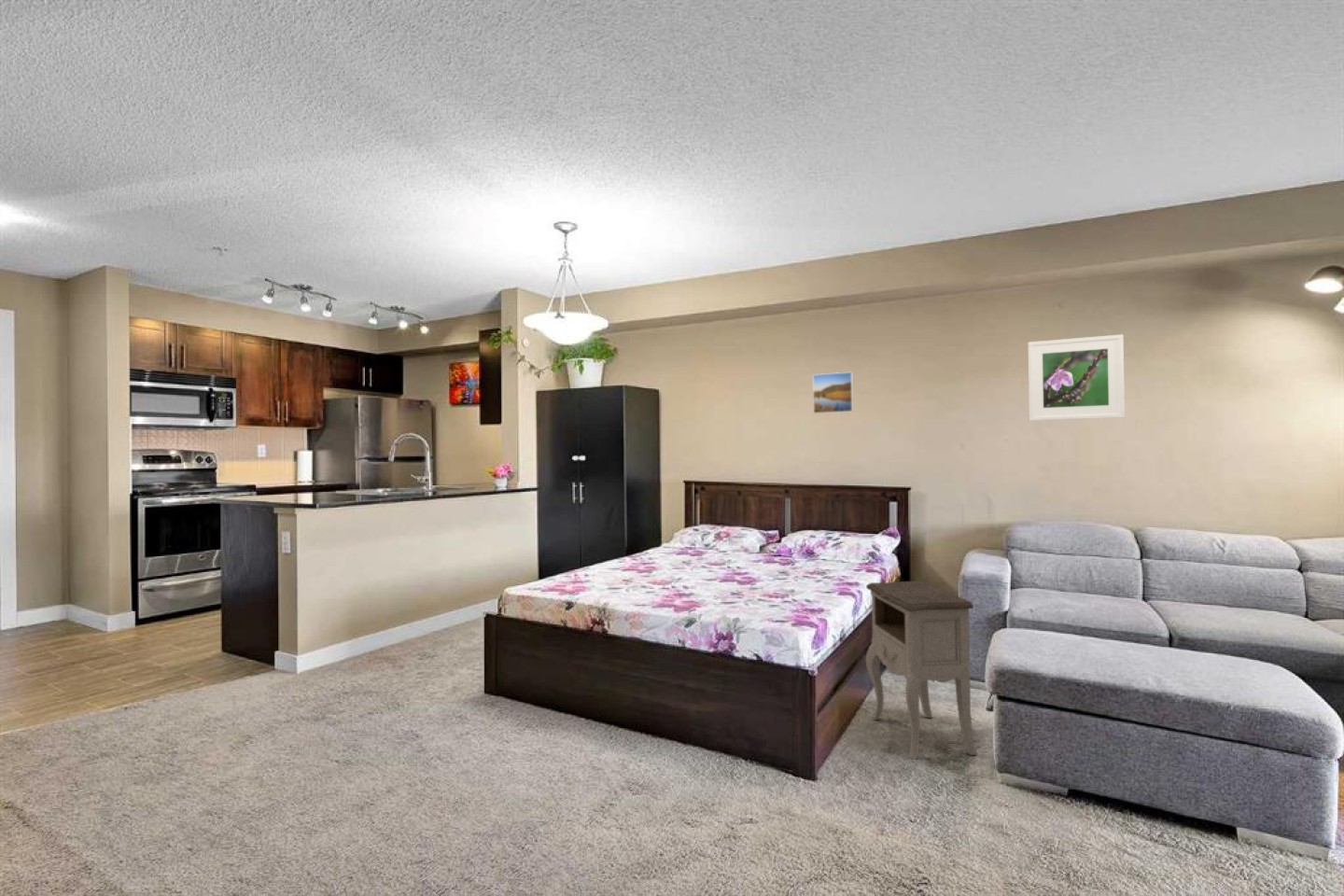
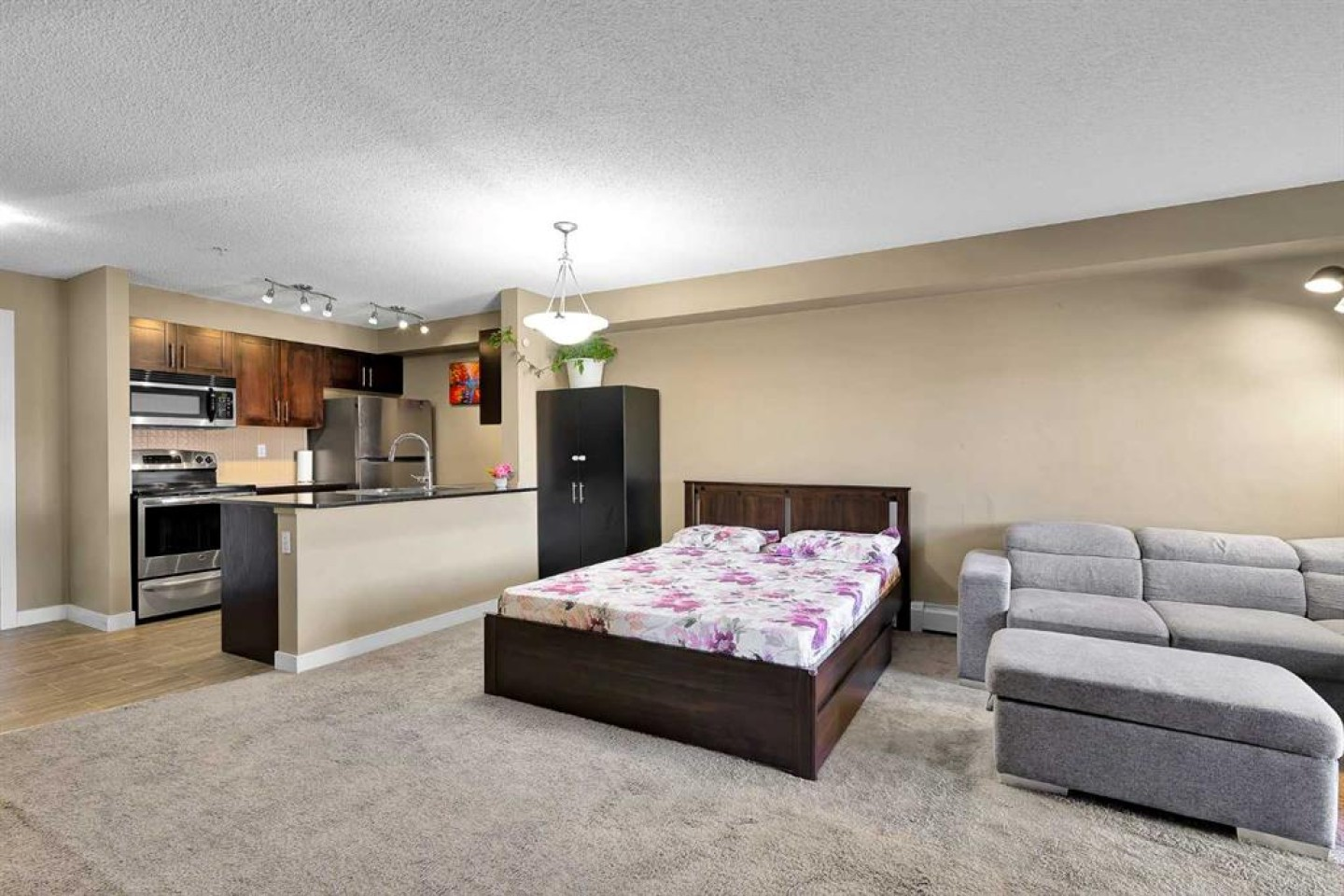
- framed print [1028,333,1126,422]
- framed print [812,371,854,414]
- nightstand [865,580,978,761]
